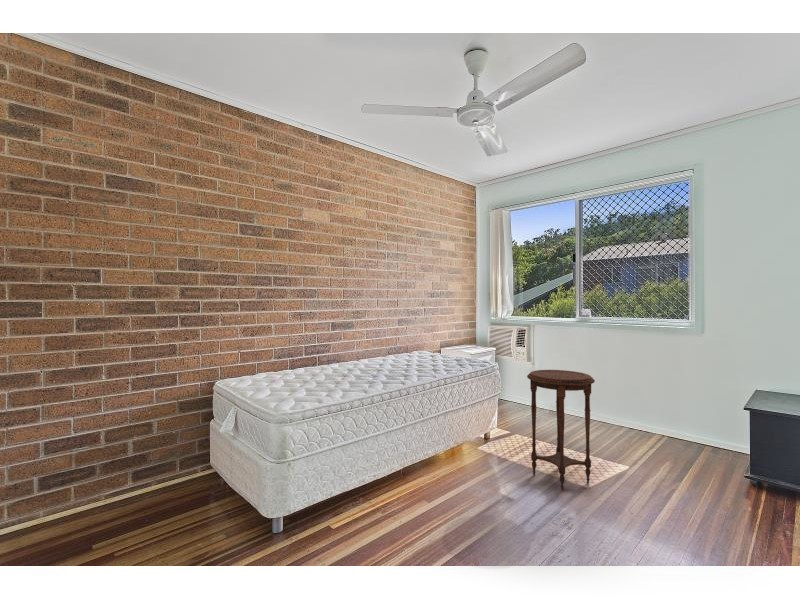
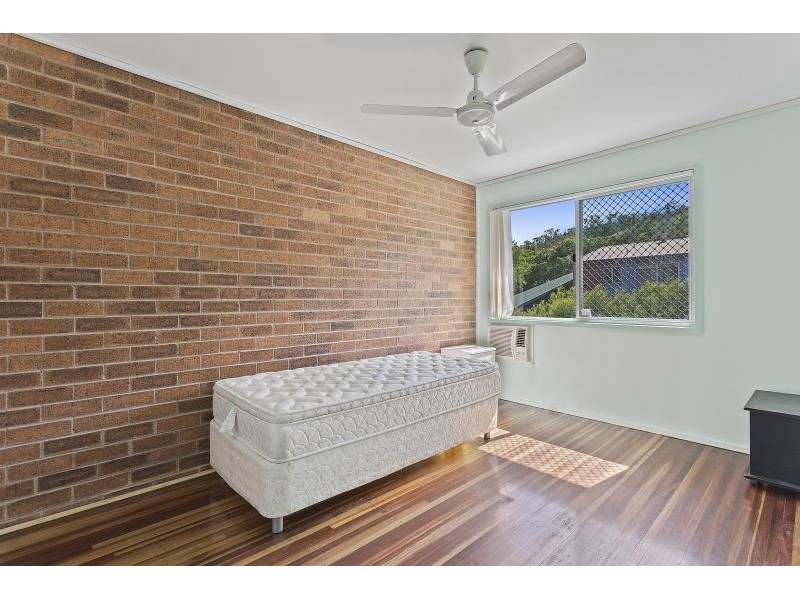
- side table [526,369,596,491]
